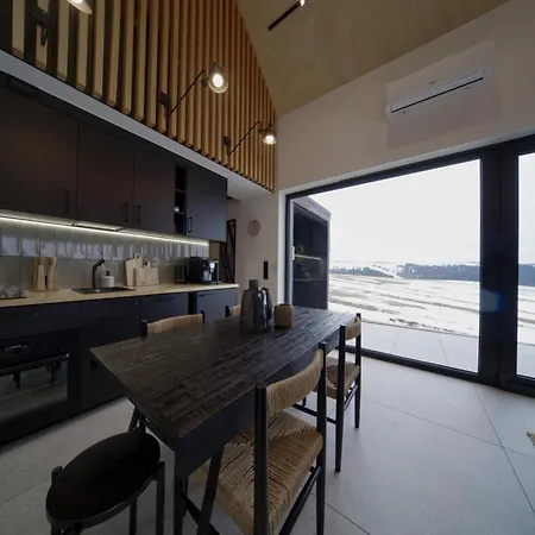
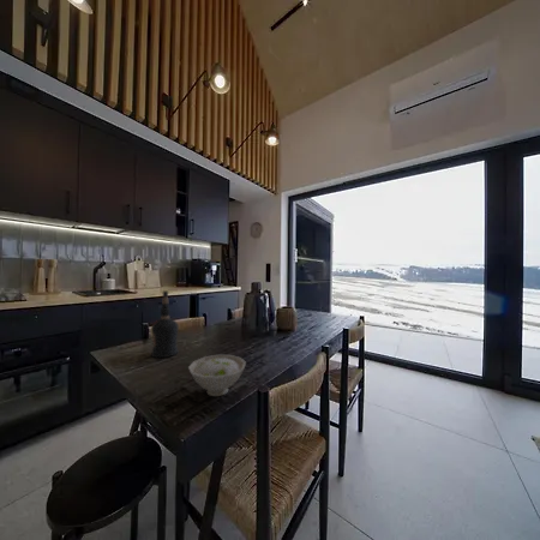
+ bowl [187,354,247,397]
+ liquor bottle [150,289,180,359]
